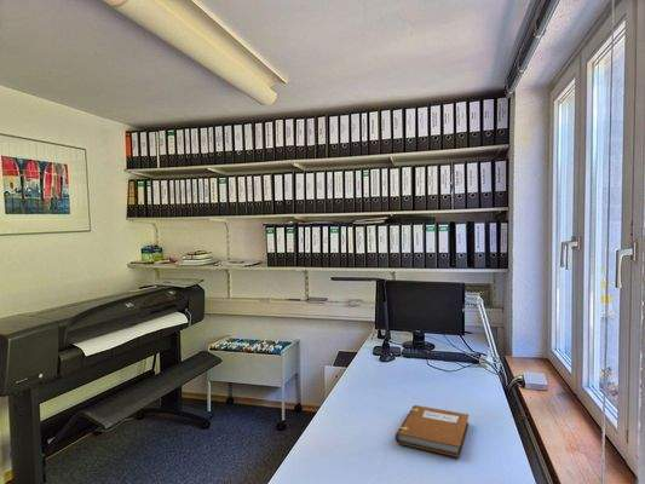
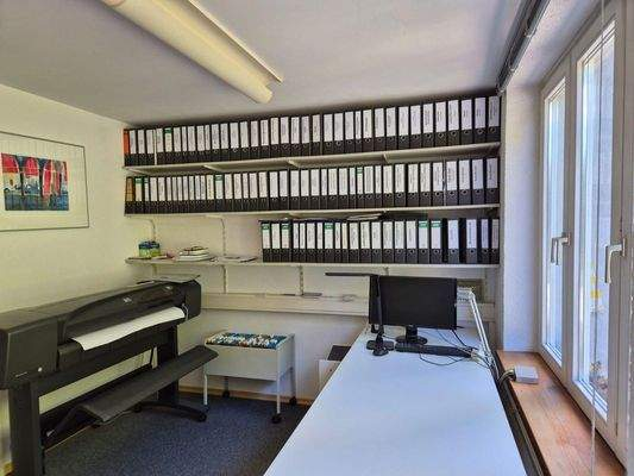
- notebook [395,404,470,459]
